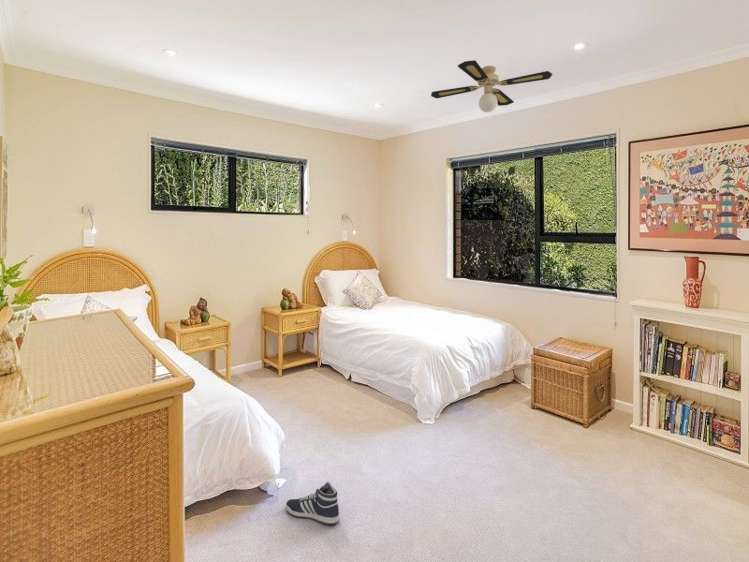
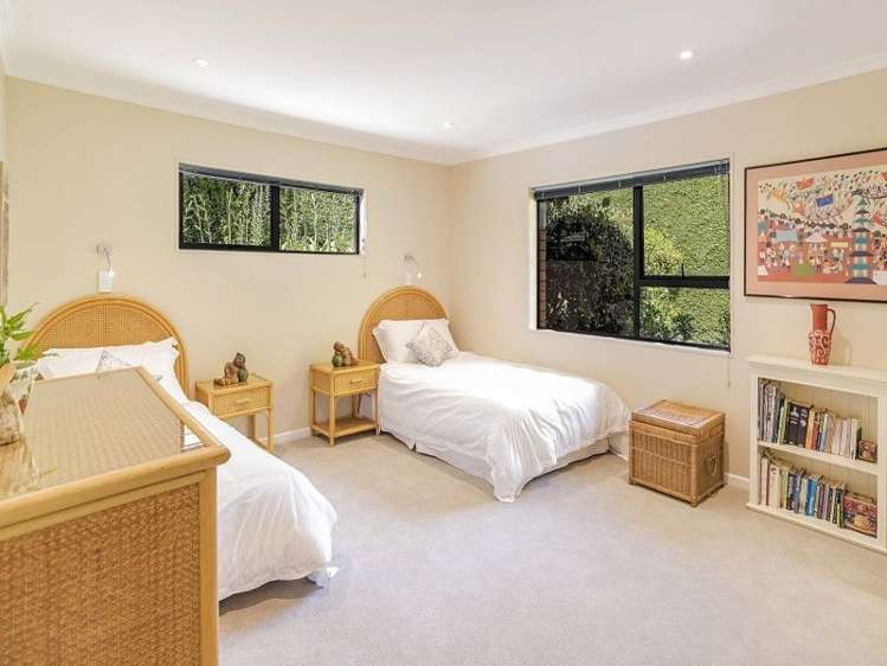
- ceiling fan [430,59,554,113]
- sneaker [285,481,340,525]
